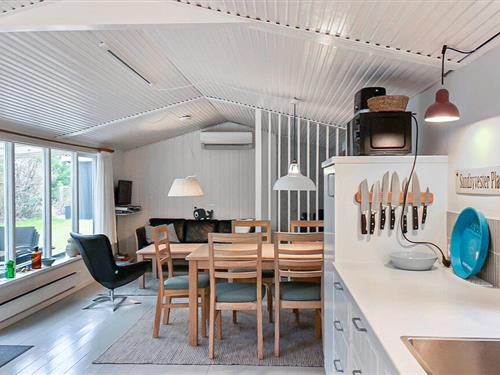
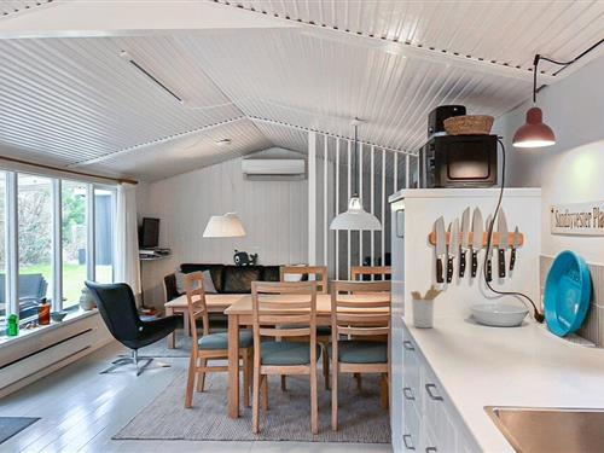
+ utensil holder [410,284,445,329]
